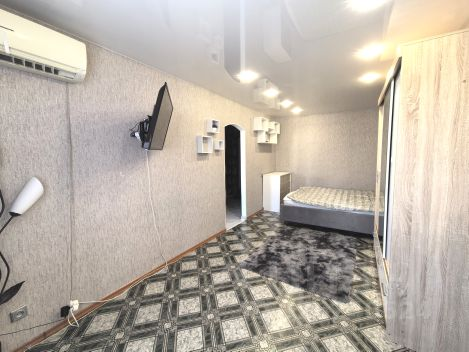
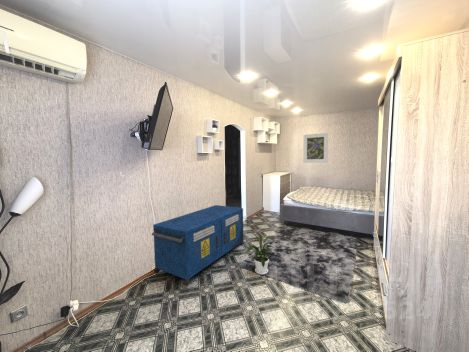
+ storage cabinet [151,204,245,287]
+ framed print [302,132,329,164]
+ house plant [245,231,277,275]
